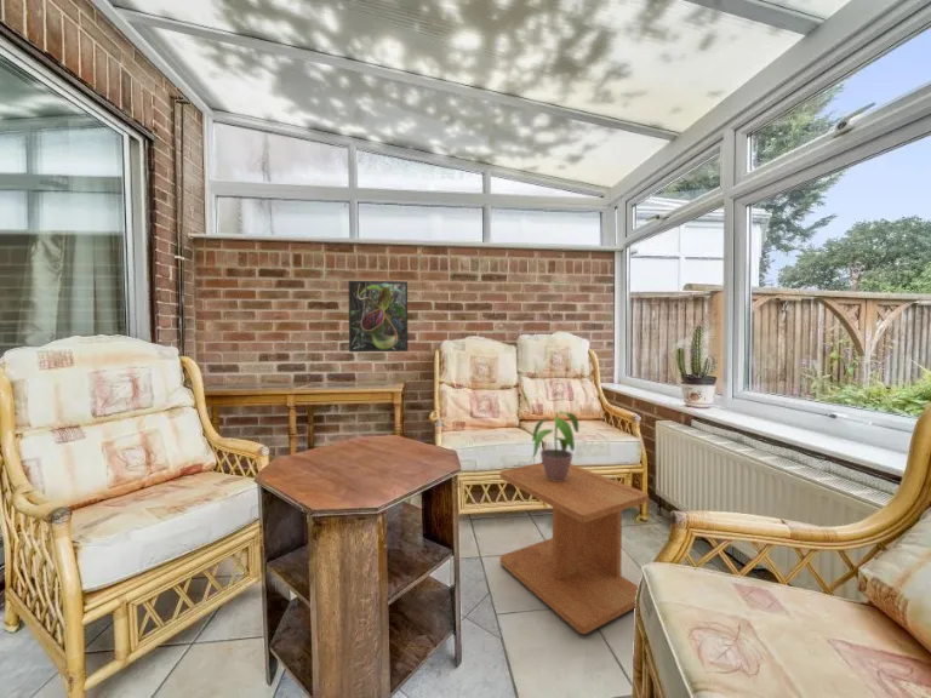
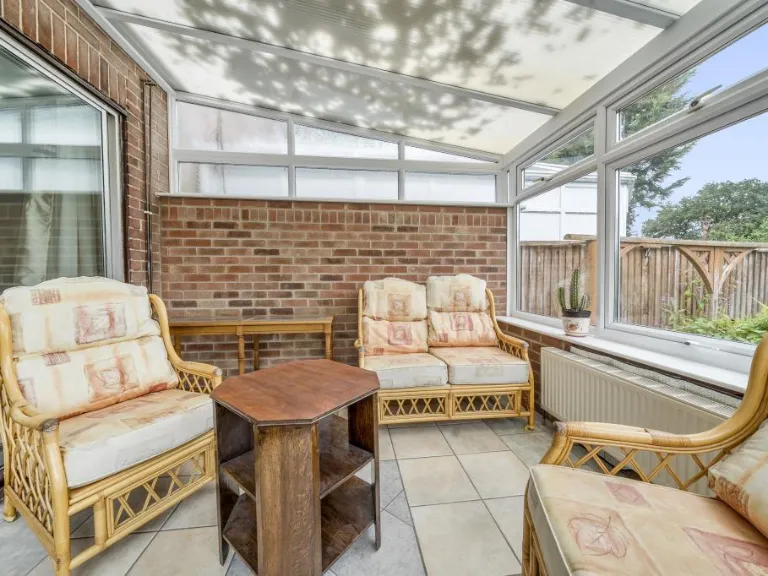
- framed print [347,280,410,353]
- side table [498,462,650,635]
- potted plant [531,410,579,481]
